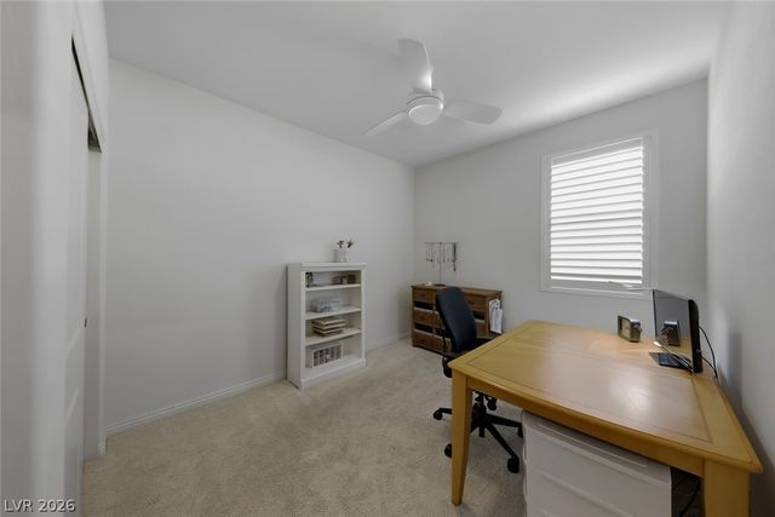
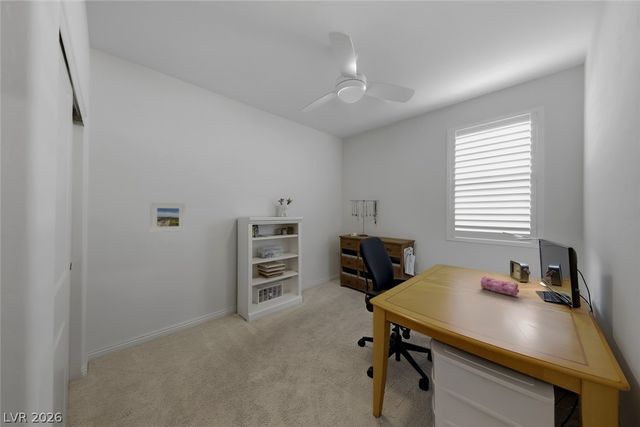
+ pencil case [480,275,520,297]
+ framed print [149,202,186,233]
